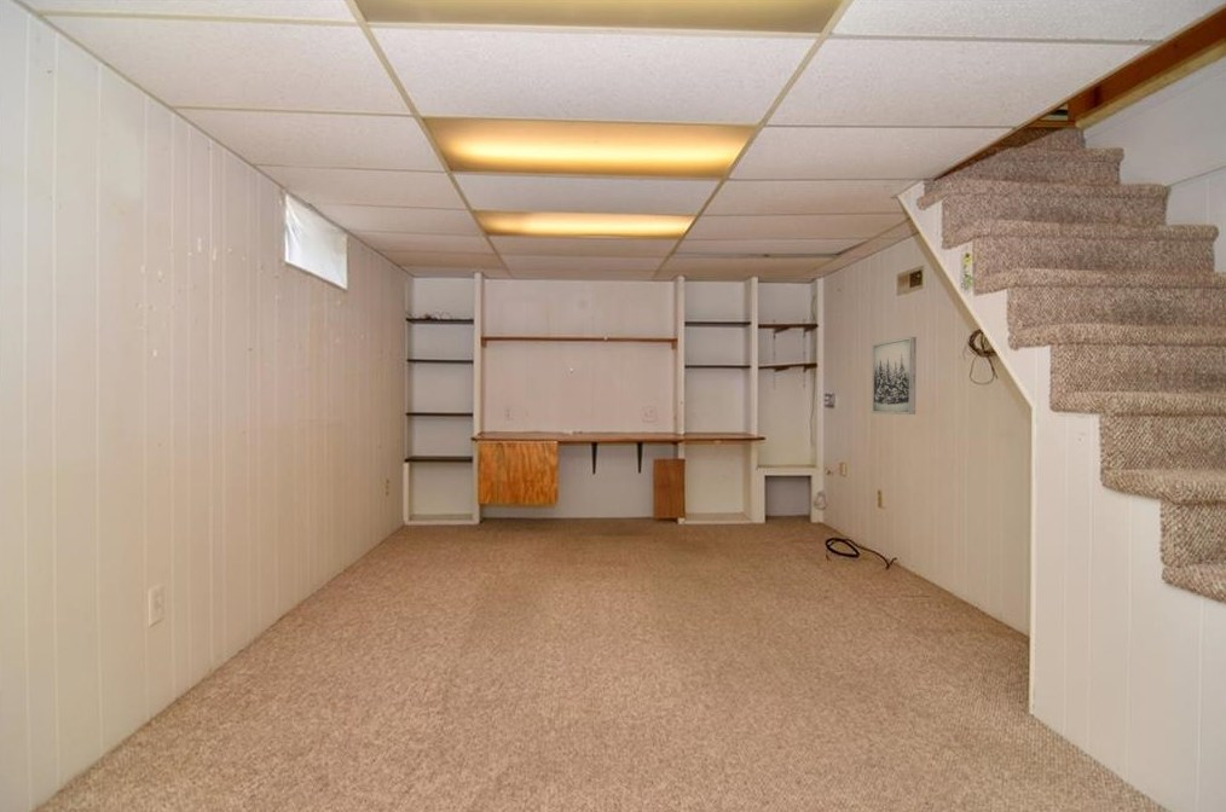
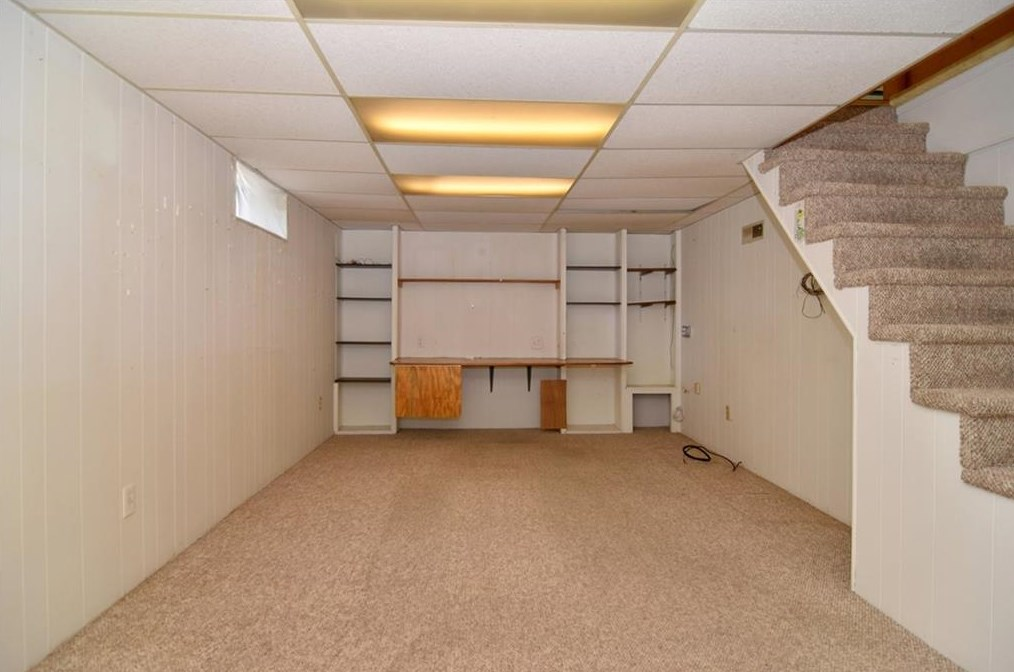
- wall art [871,336,918,416]
